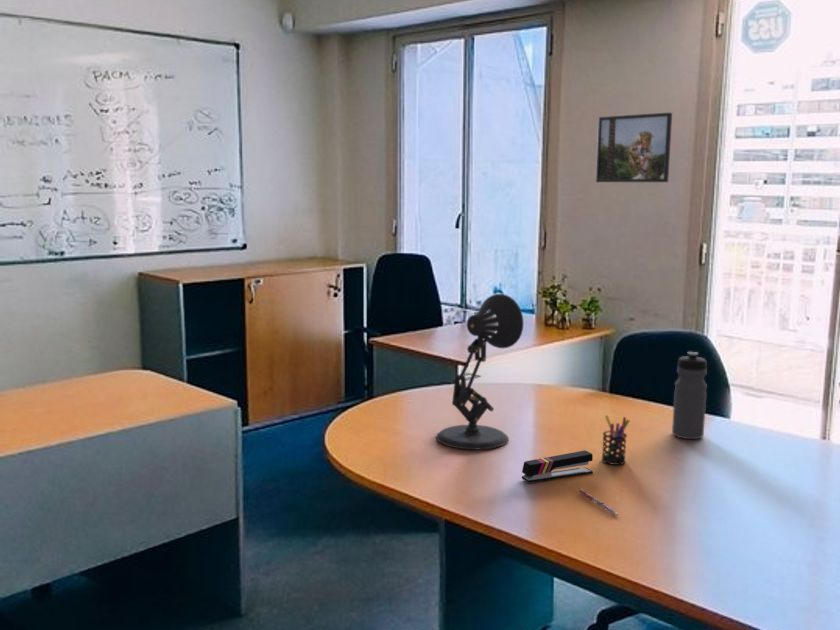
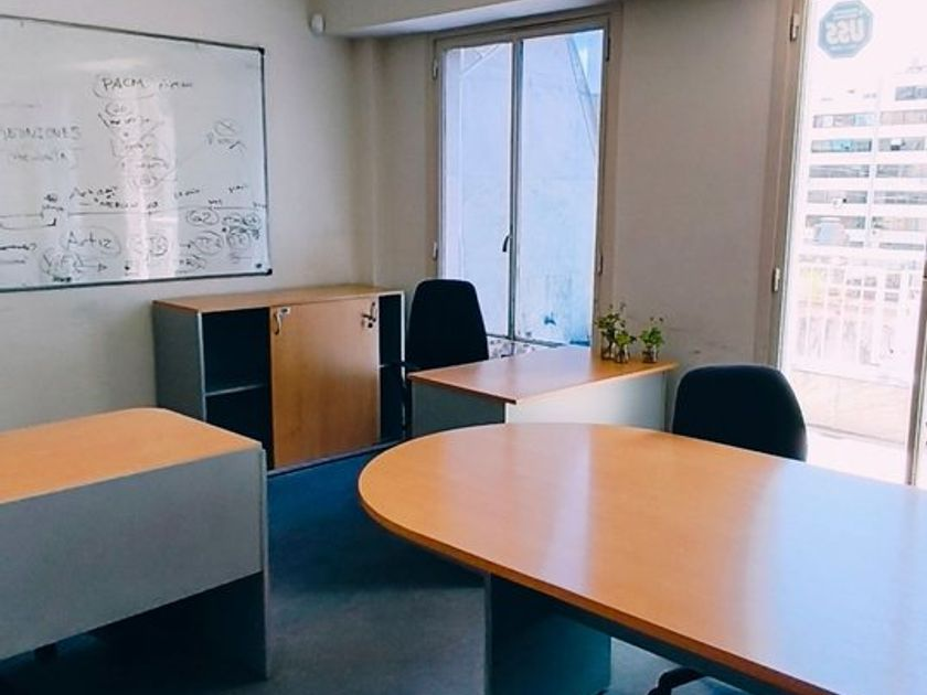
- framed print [595,112,673,183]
- pen holder [601,414,630,466]
- water bottle [671,351,708,440]
- pen [576,488,619,516]
- stapler [521,449,594,484]
- desk lamp [435,293,525,450]
